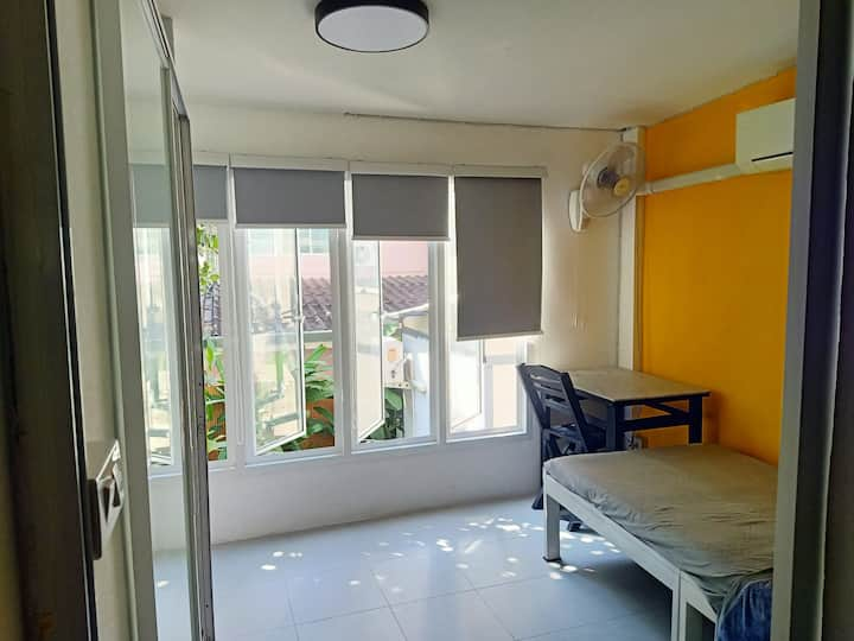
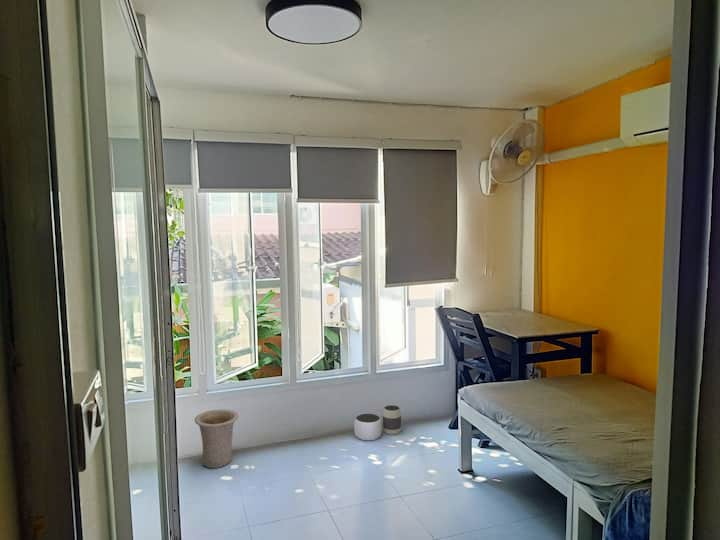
+ waste basket [353,404,402,442]
+ vase [194,408,239,469]
